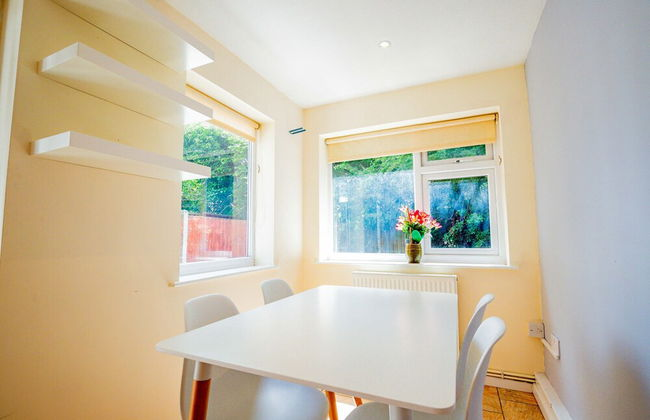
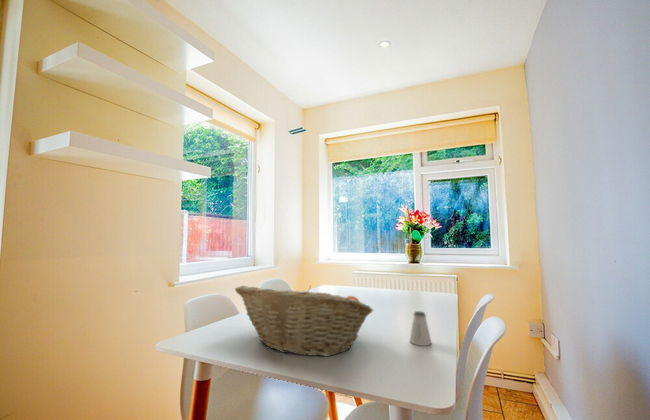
+ fruit basket [234,284,374,357]
+ saltshaker [409,310,433,347]
